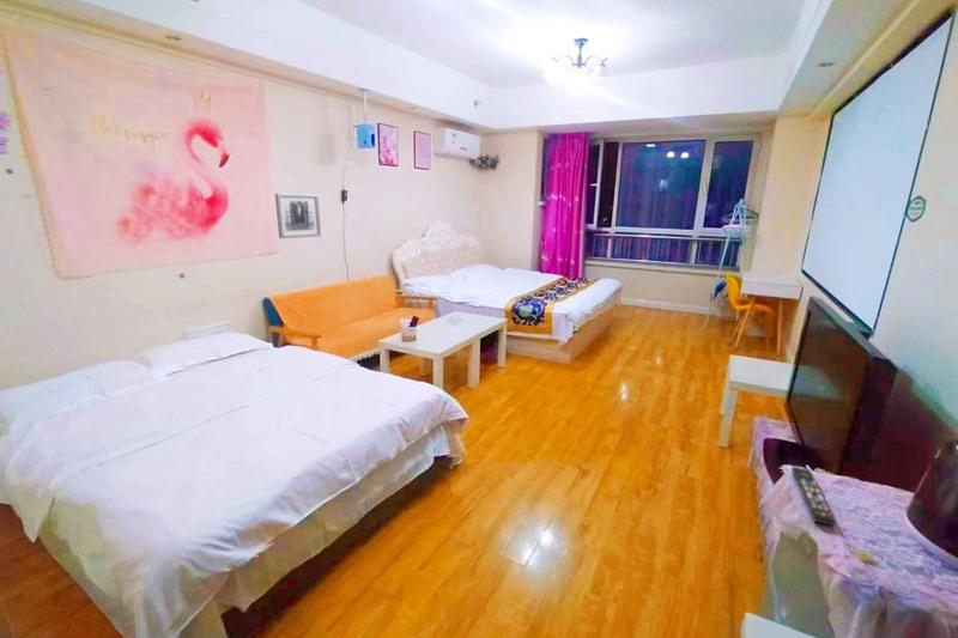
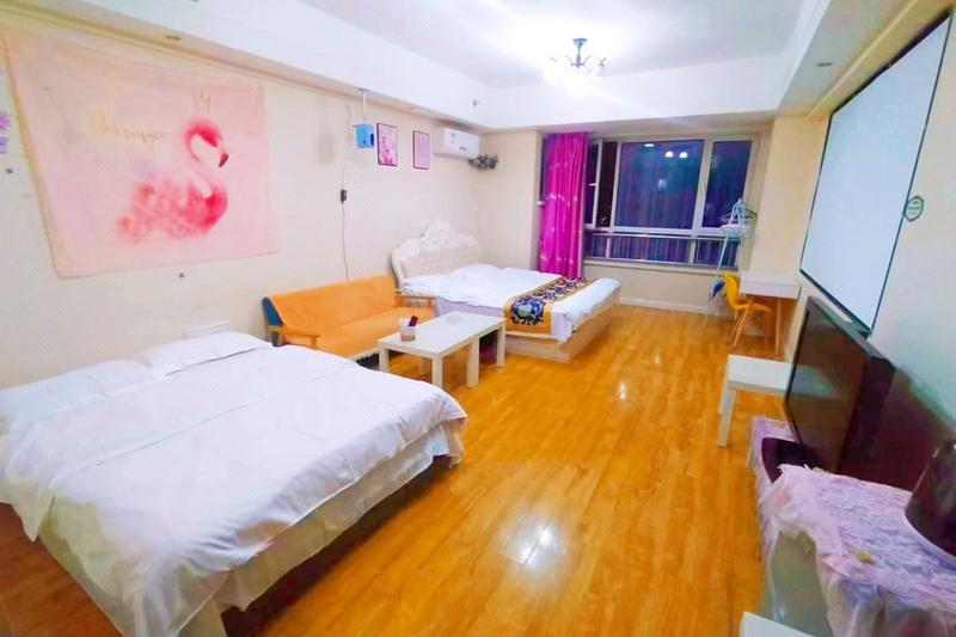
- wall art [274,193,322,239]
- remote control [790,466,837,528]
